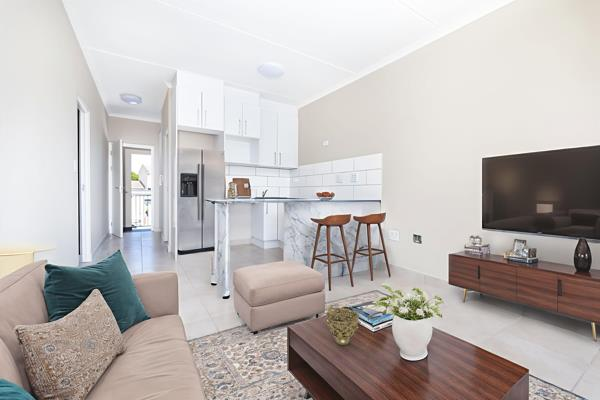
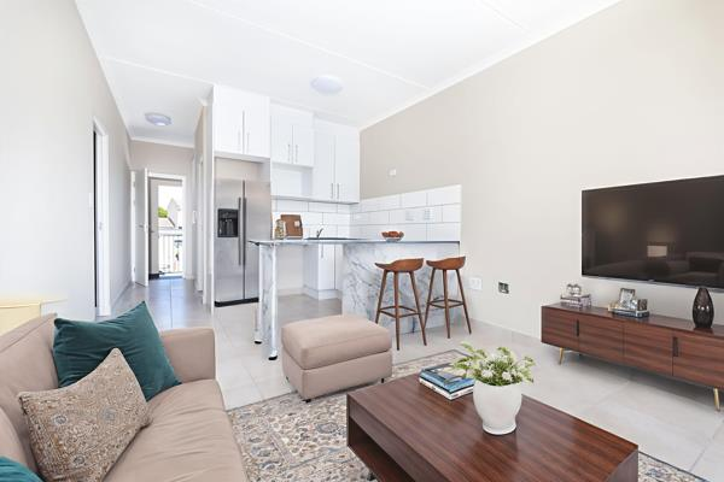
- decorative bowl [325,306,360,346]
